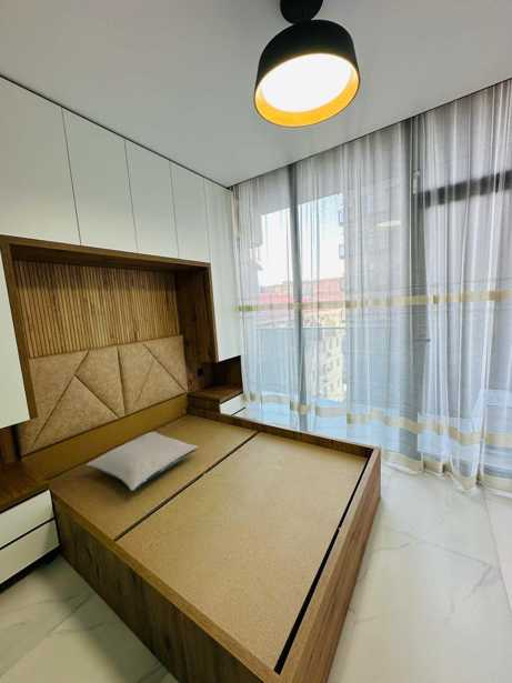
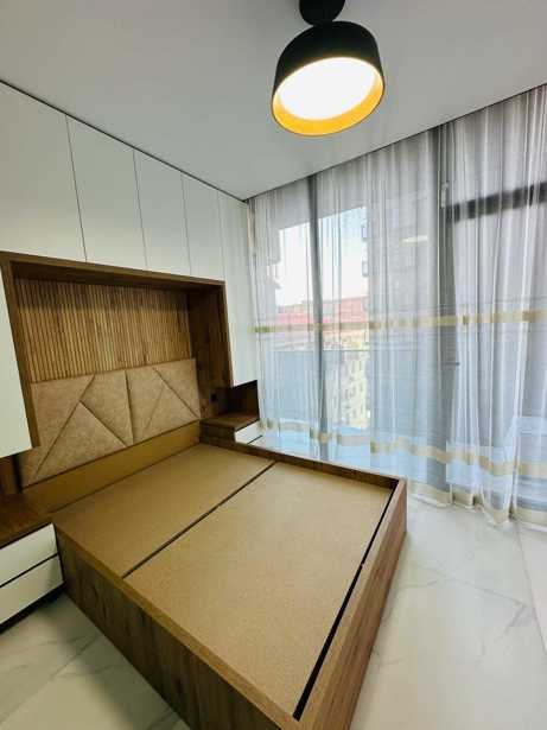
- pillow [86,431,200,492]
